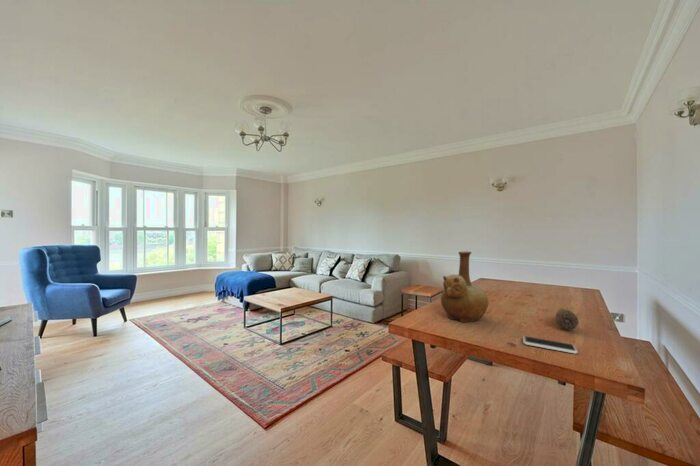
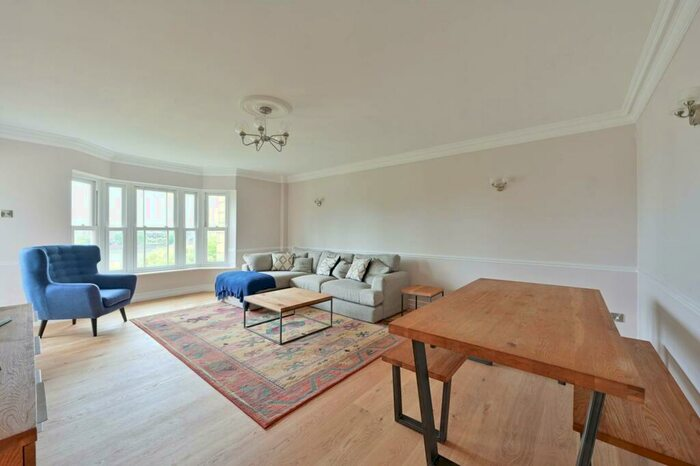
- smartphone [522,335,578,355]
- fruit [554,307,580,331]
- vase [440,250,489,324]
